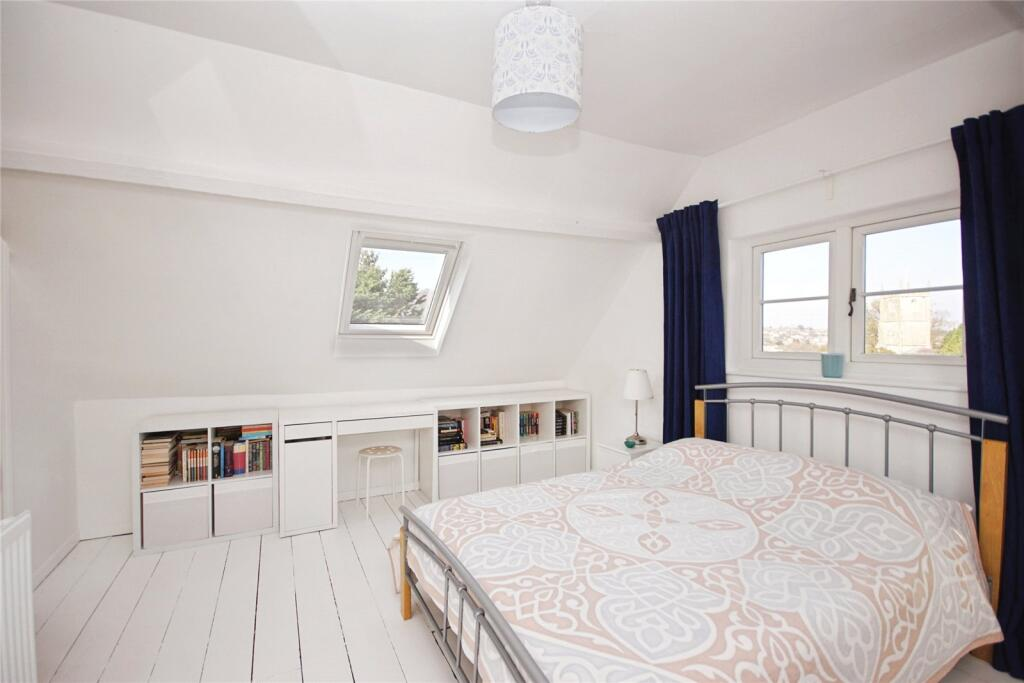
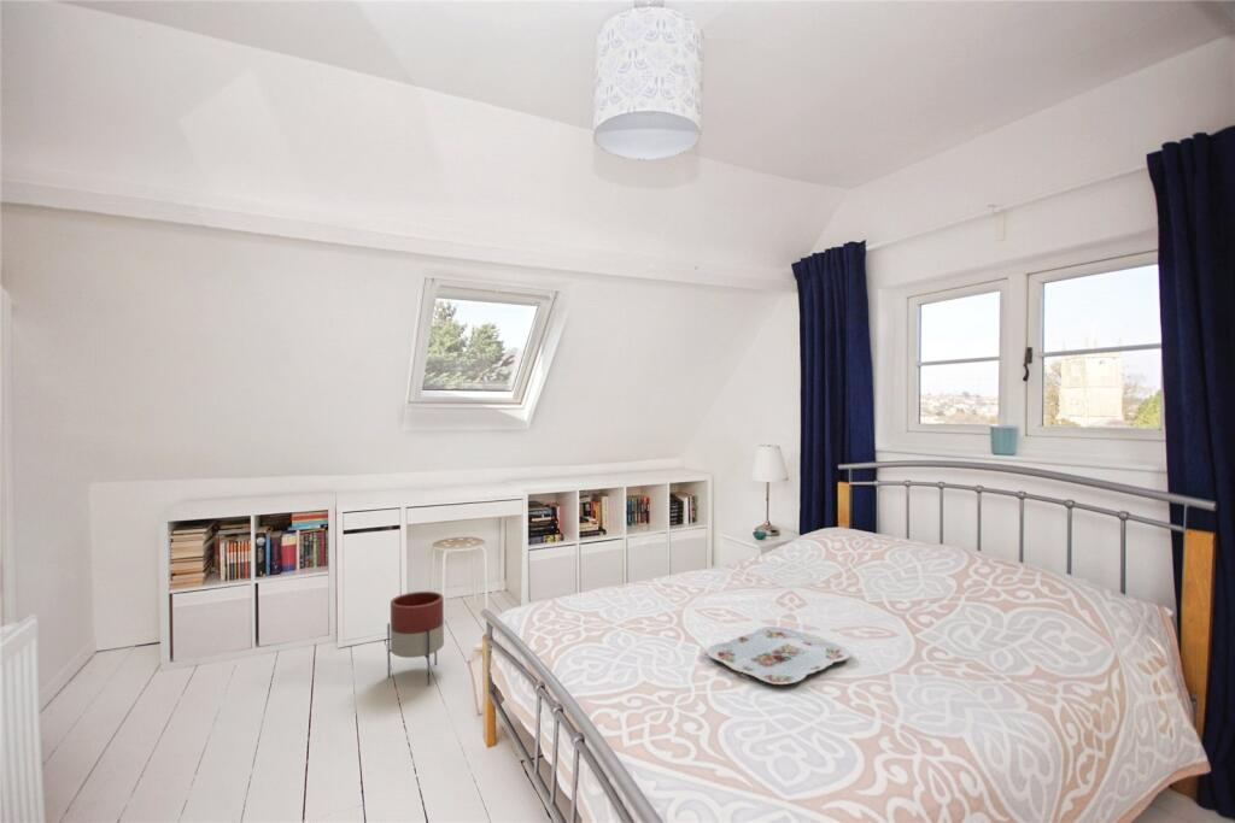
+ serving tray [706,625,853,686]
+ planter [386,590,445,687]
